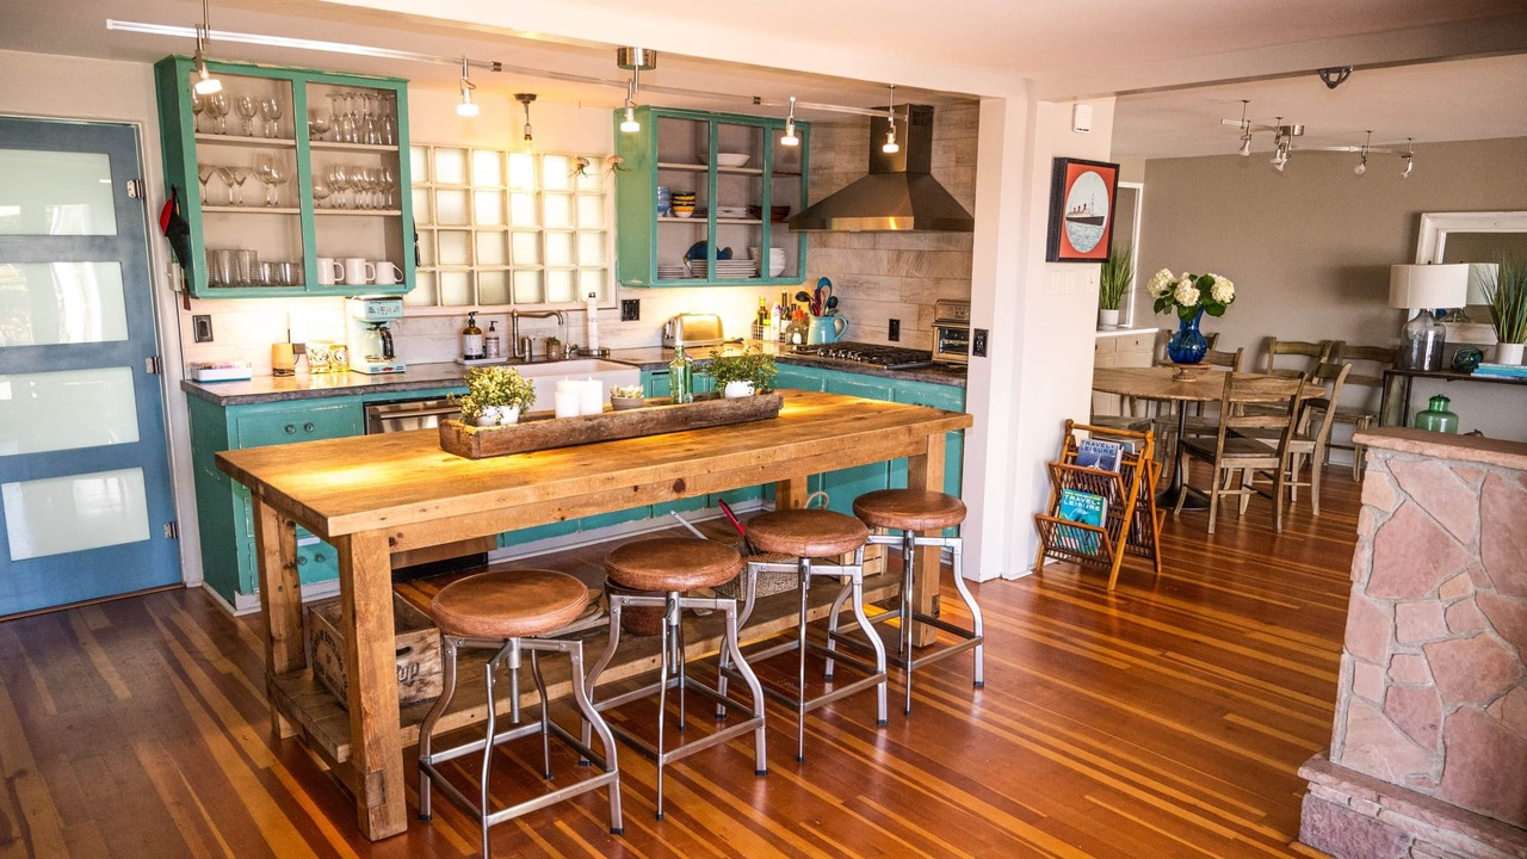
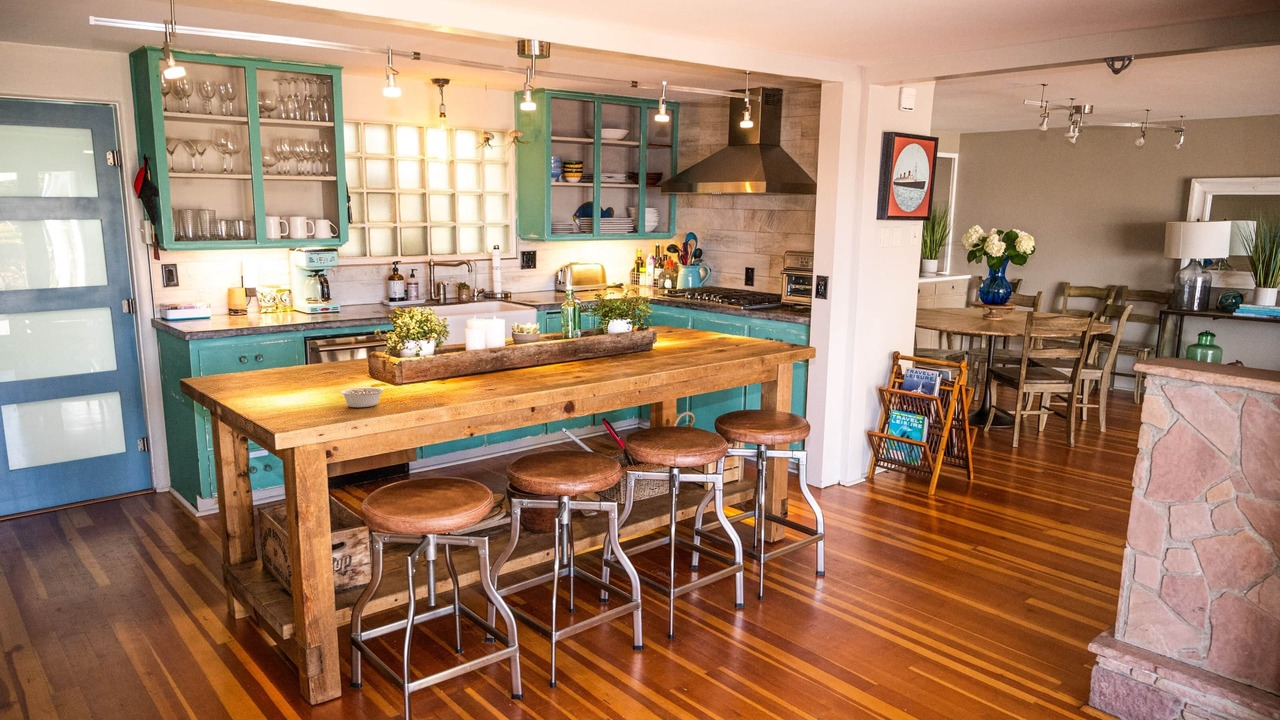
+ legume [339,386,391,408]
